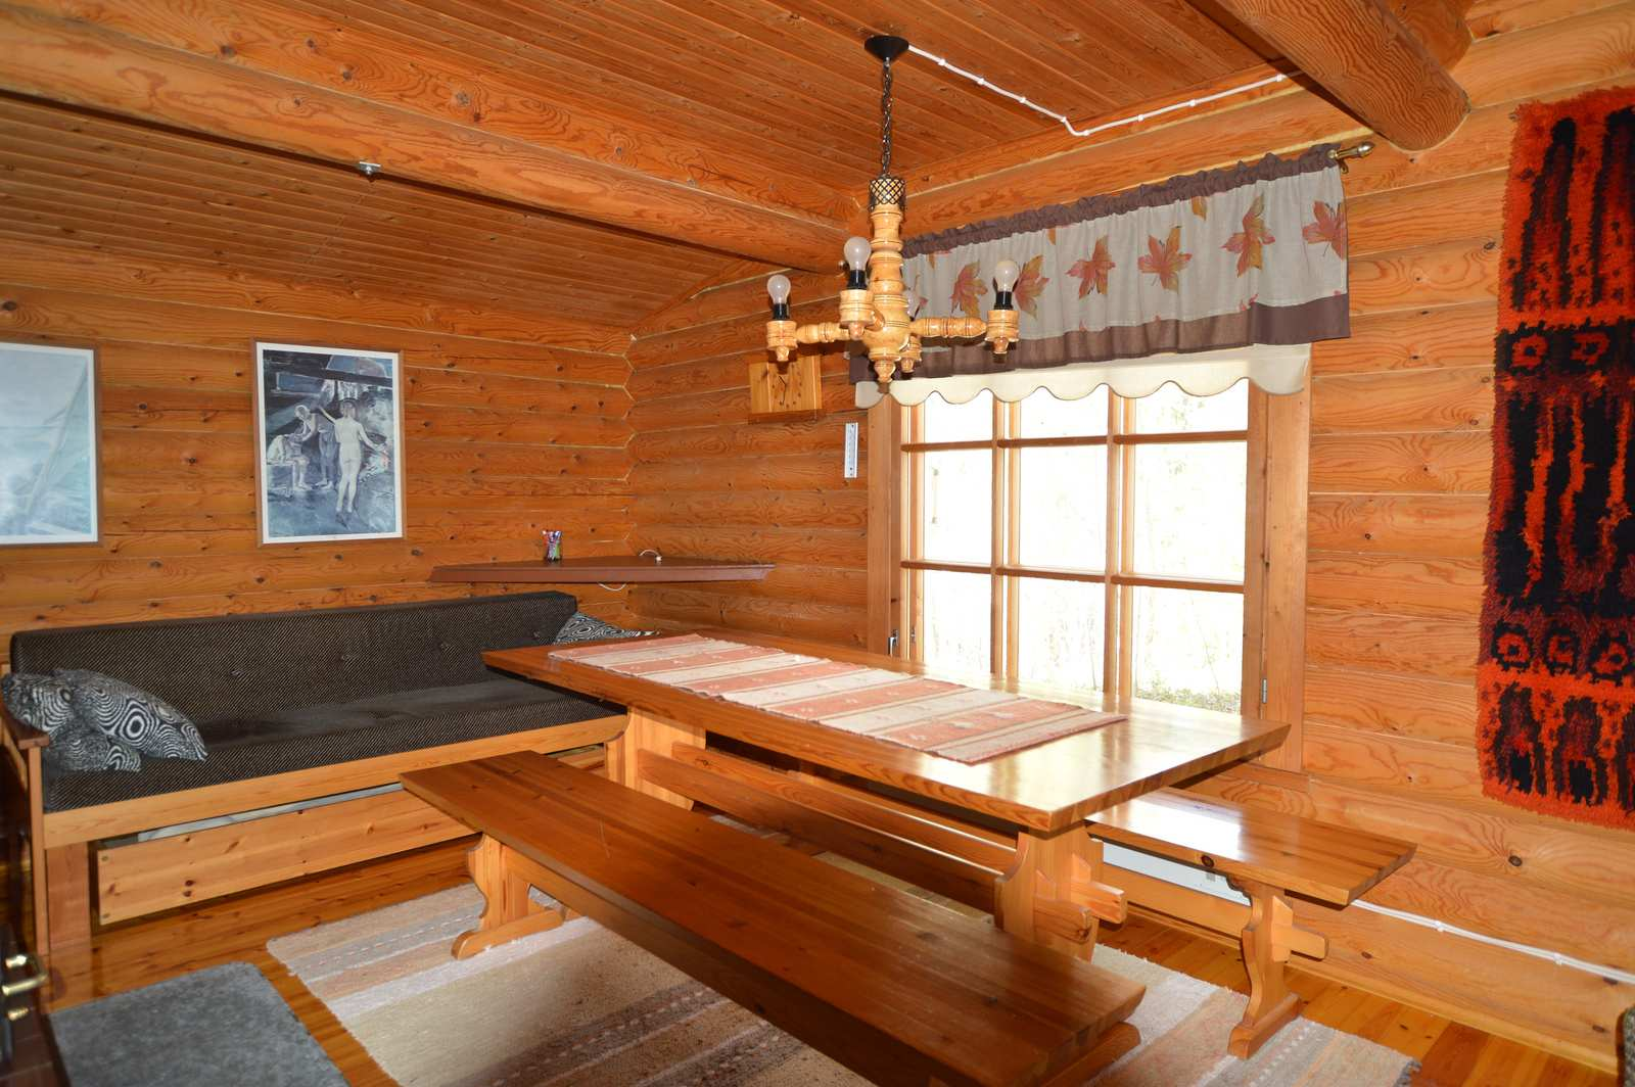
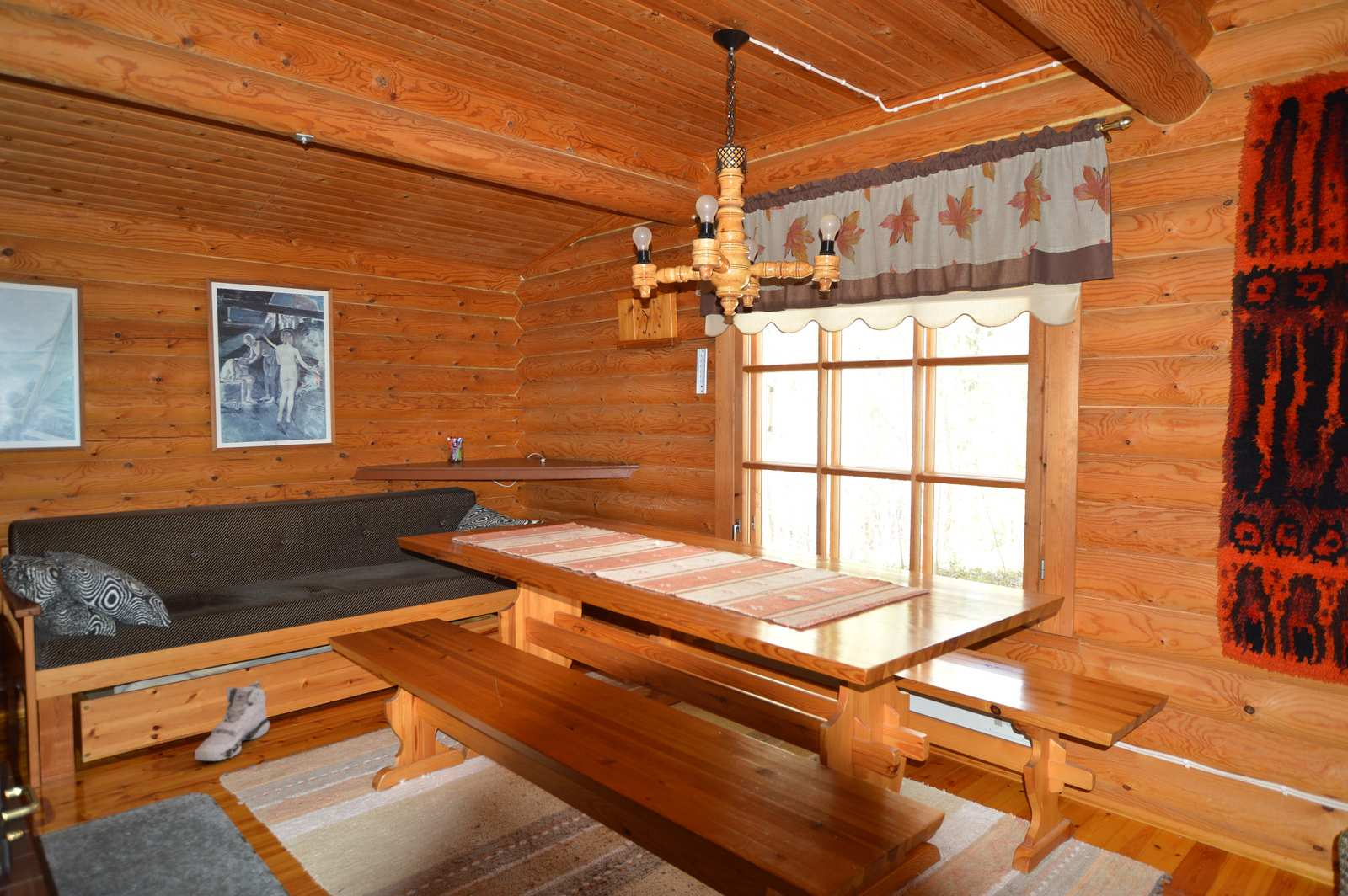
+ sneaker [194,680,270,762]
